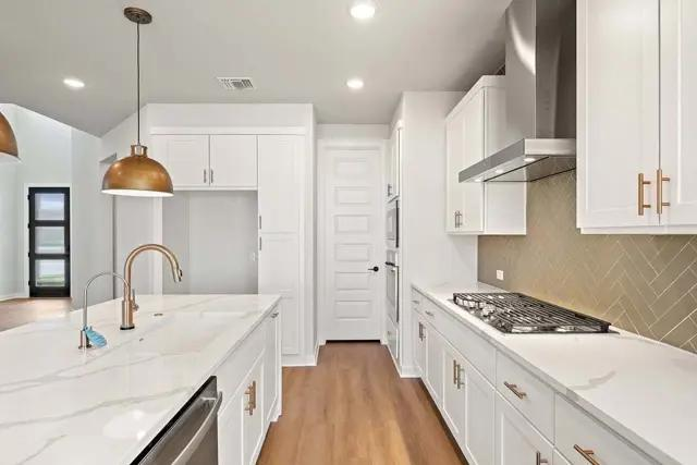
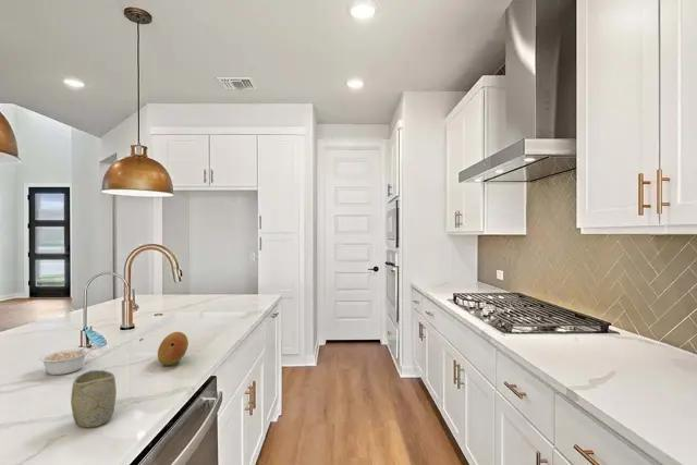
+ cup [70,369,118,428]
+ fruit [157,331,189,367]
+ legume [38,341,95,376]
